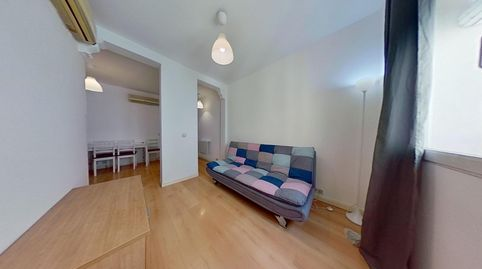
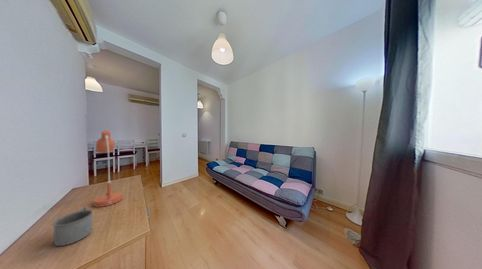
+ desk lamp [93,129,123,208]
+ mug [51,206,94,247]
